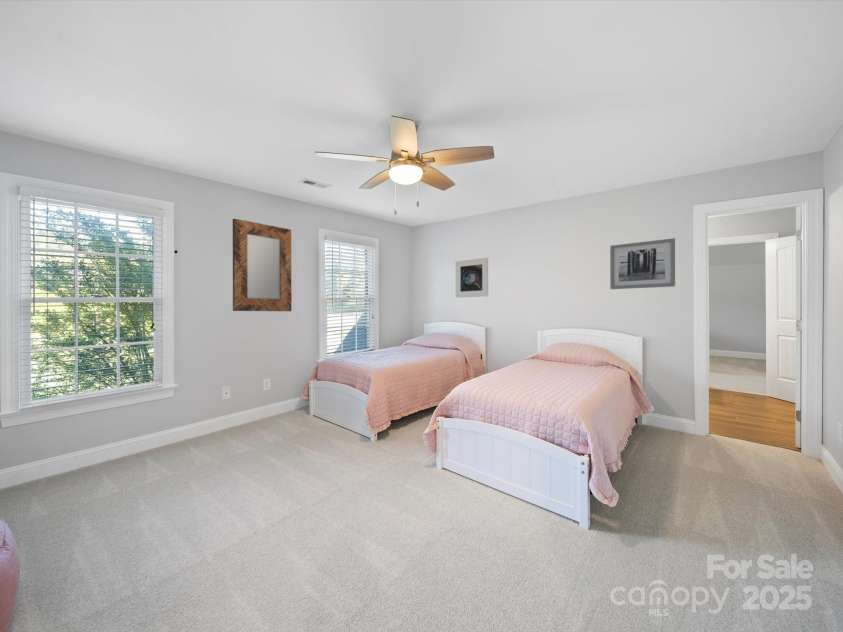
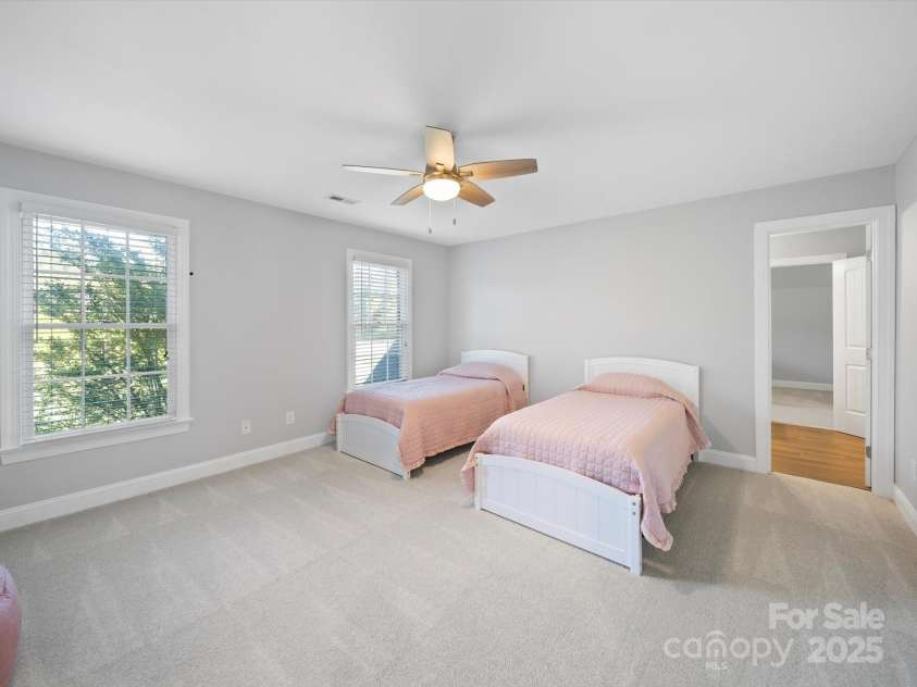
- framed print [455,257,489,299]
- wall art [609,237,676,290]
- home mirror [232,218,293,312]
